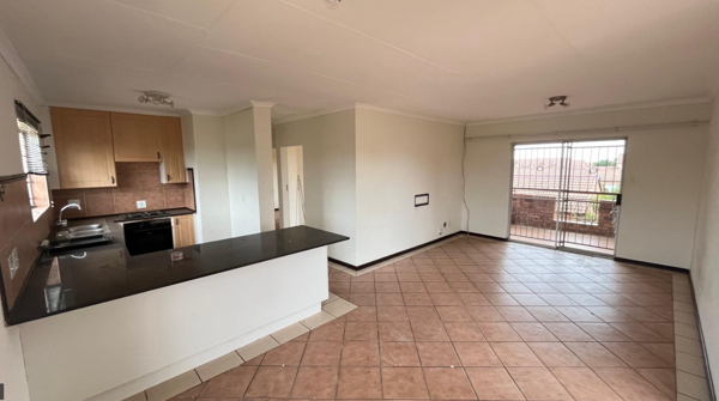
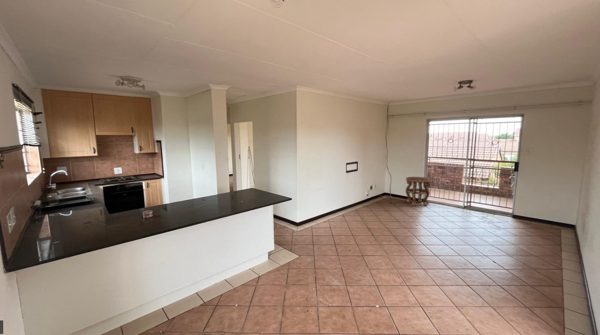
+ side table [405,176,431,207]
